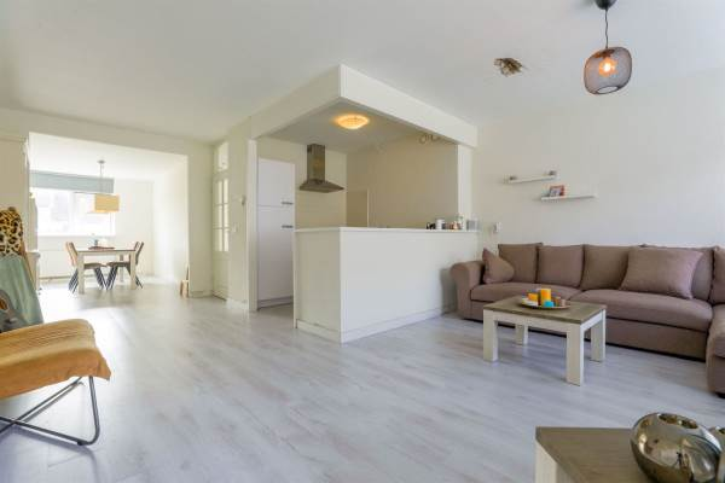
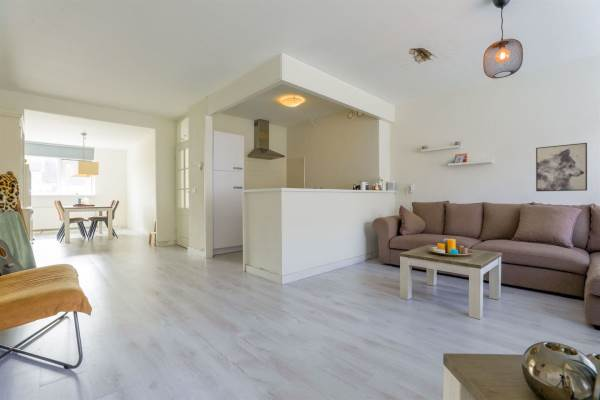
+ wall art [535,142,588,192]
